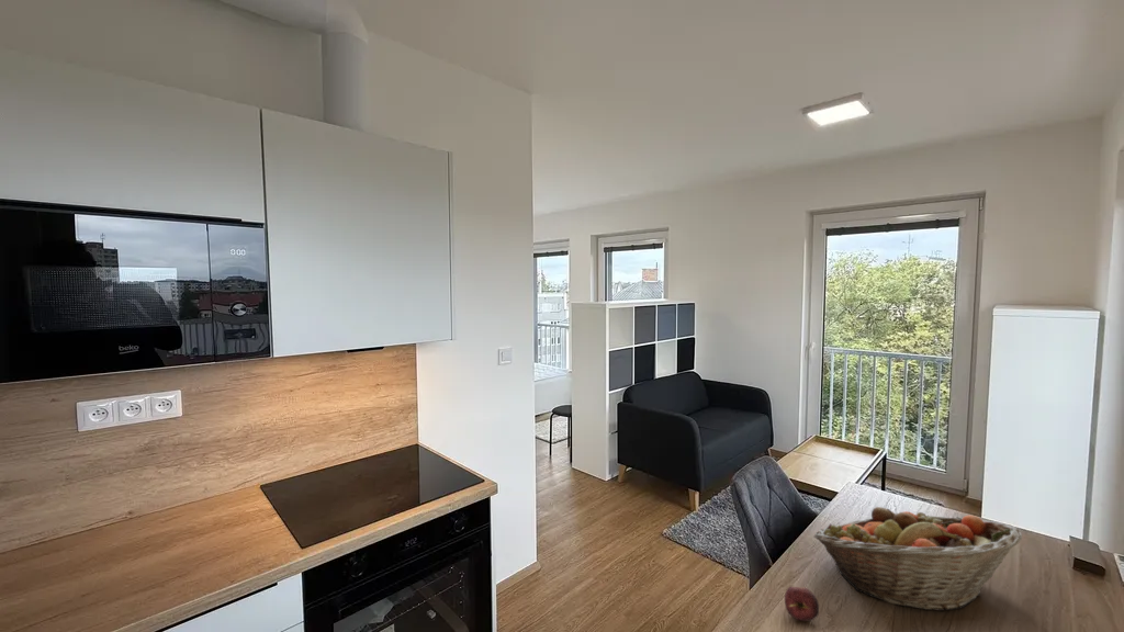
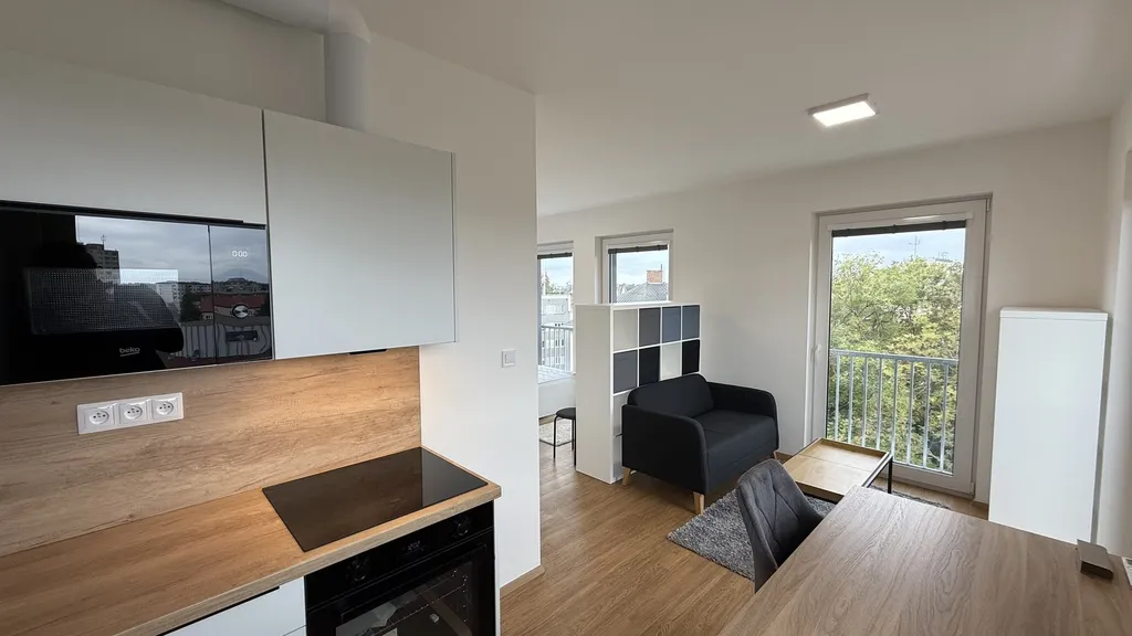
- apple [784,586,820,622]
- fruit basket [813,506,1023,612]
